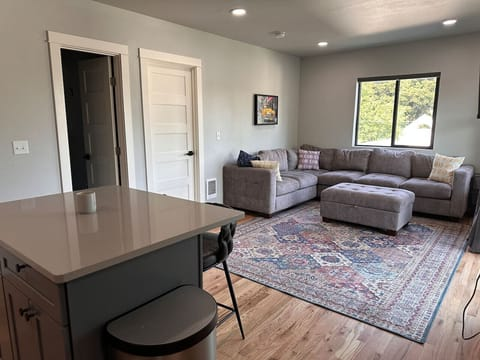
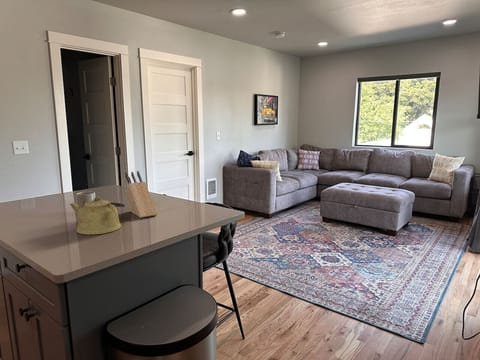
+ kettle [69,196,126,236]
+ knife block [124,170,158,219]
